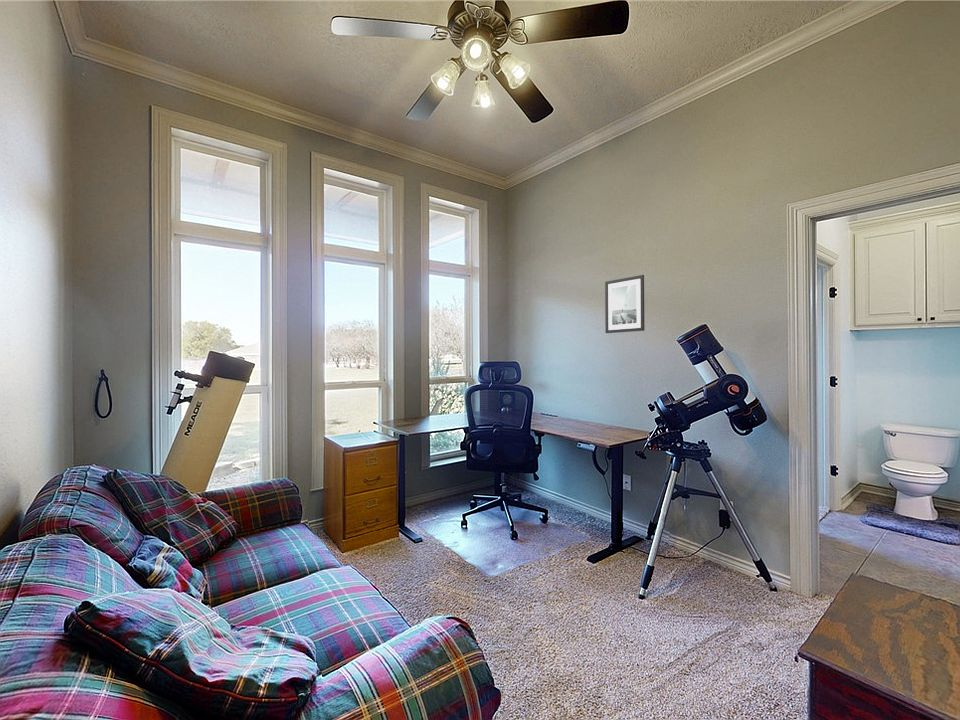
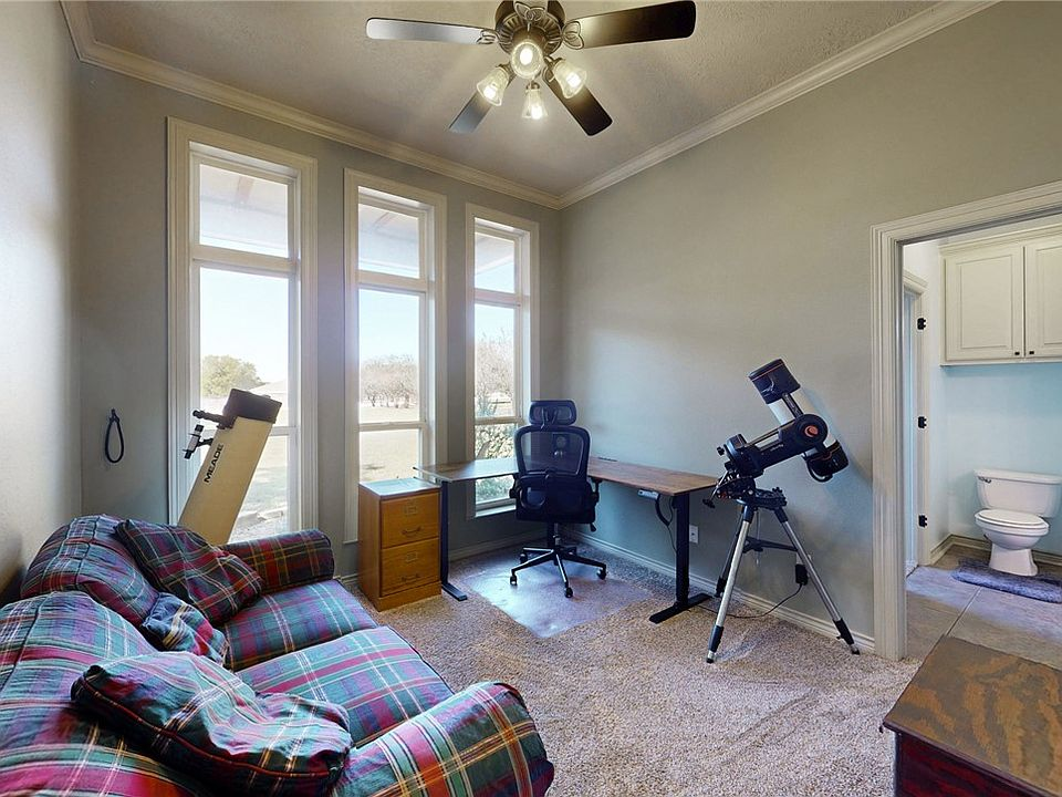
- wall art [604,274,645,334]
